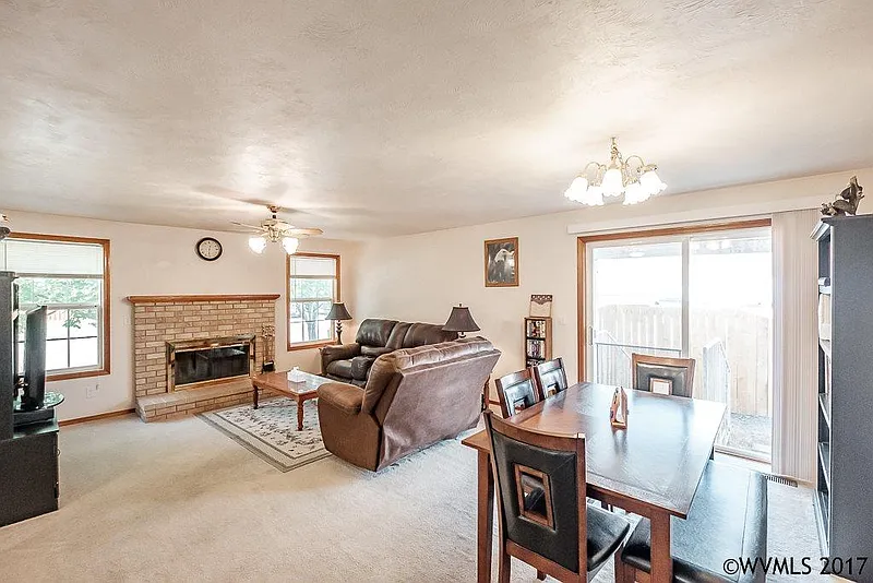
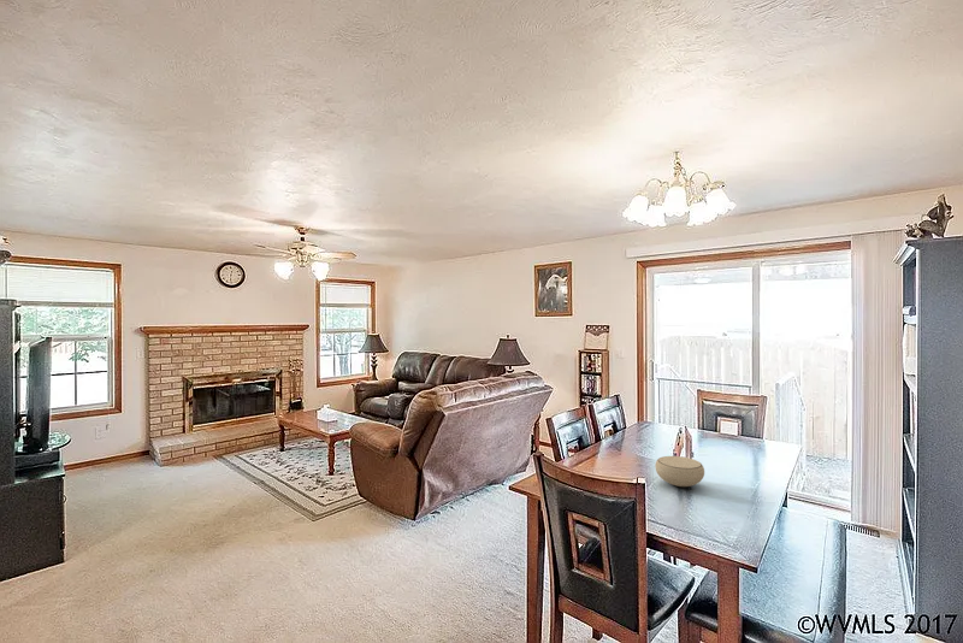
+ bowl [654,455,705,488]
